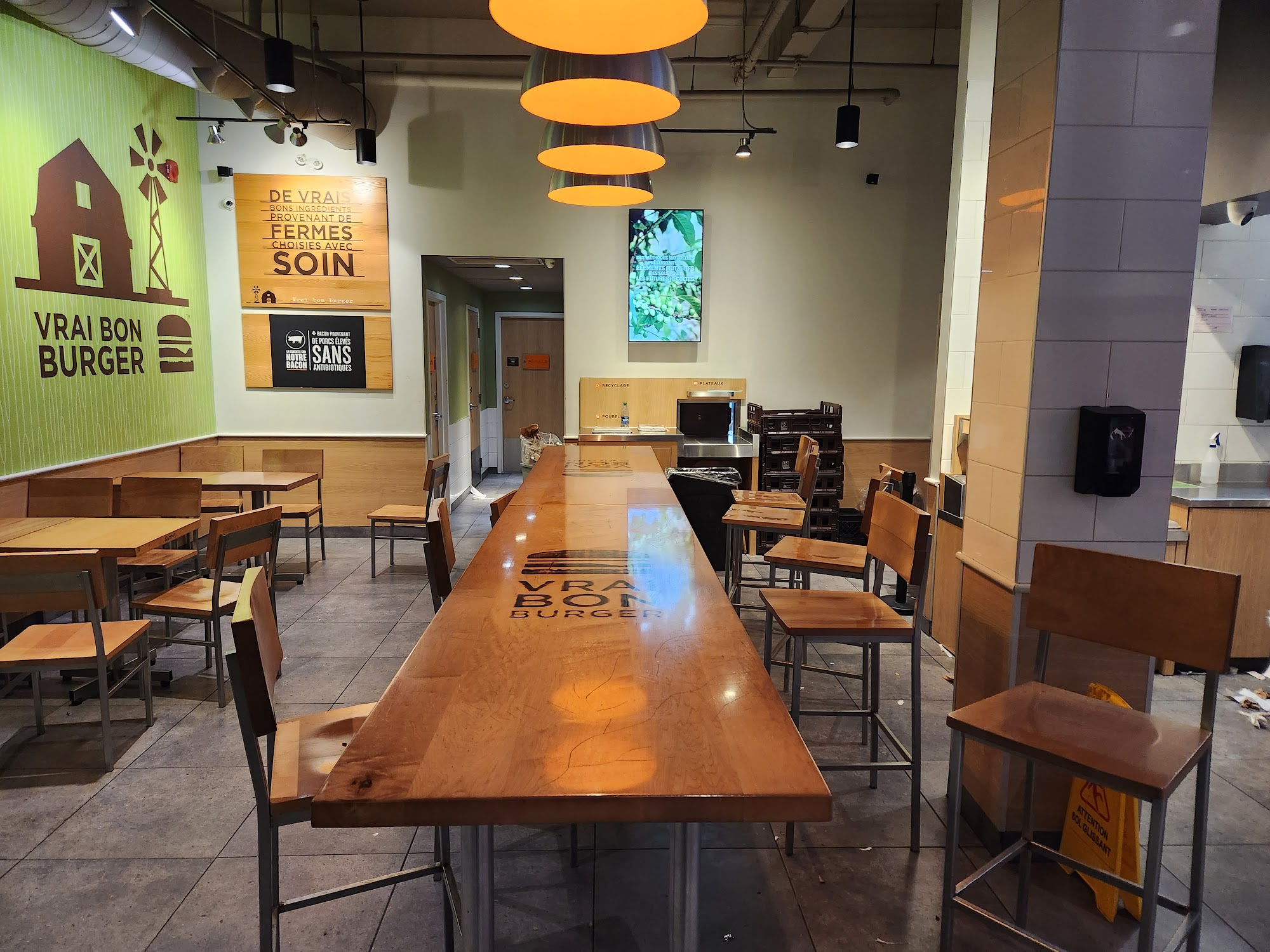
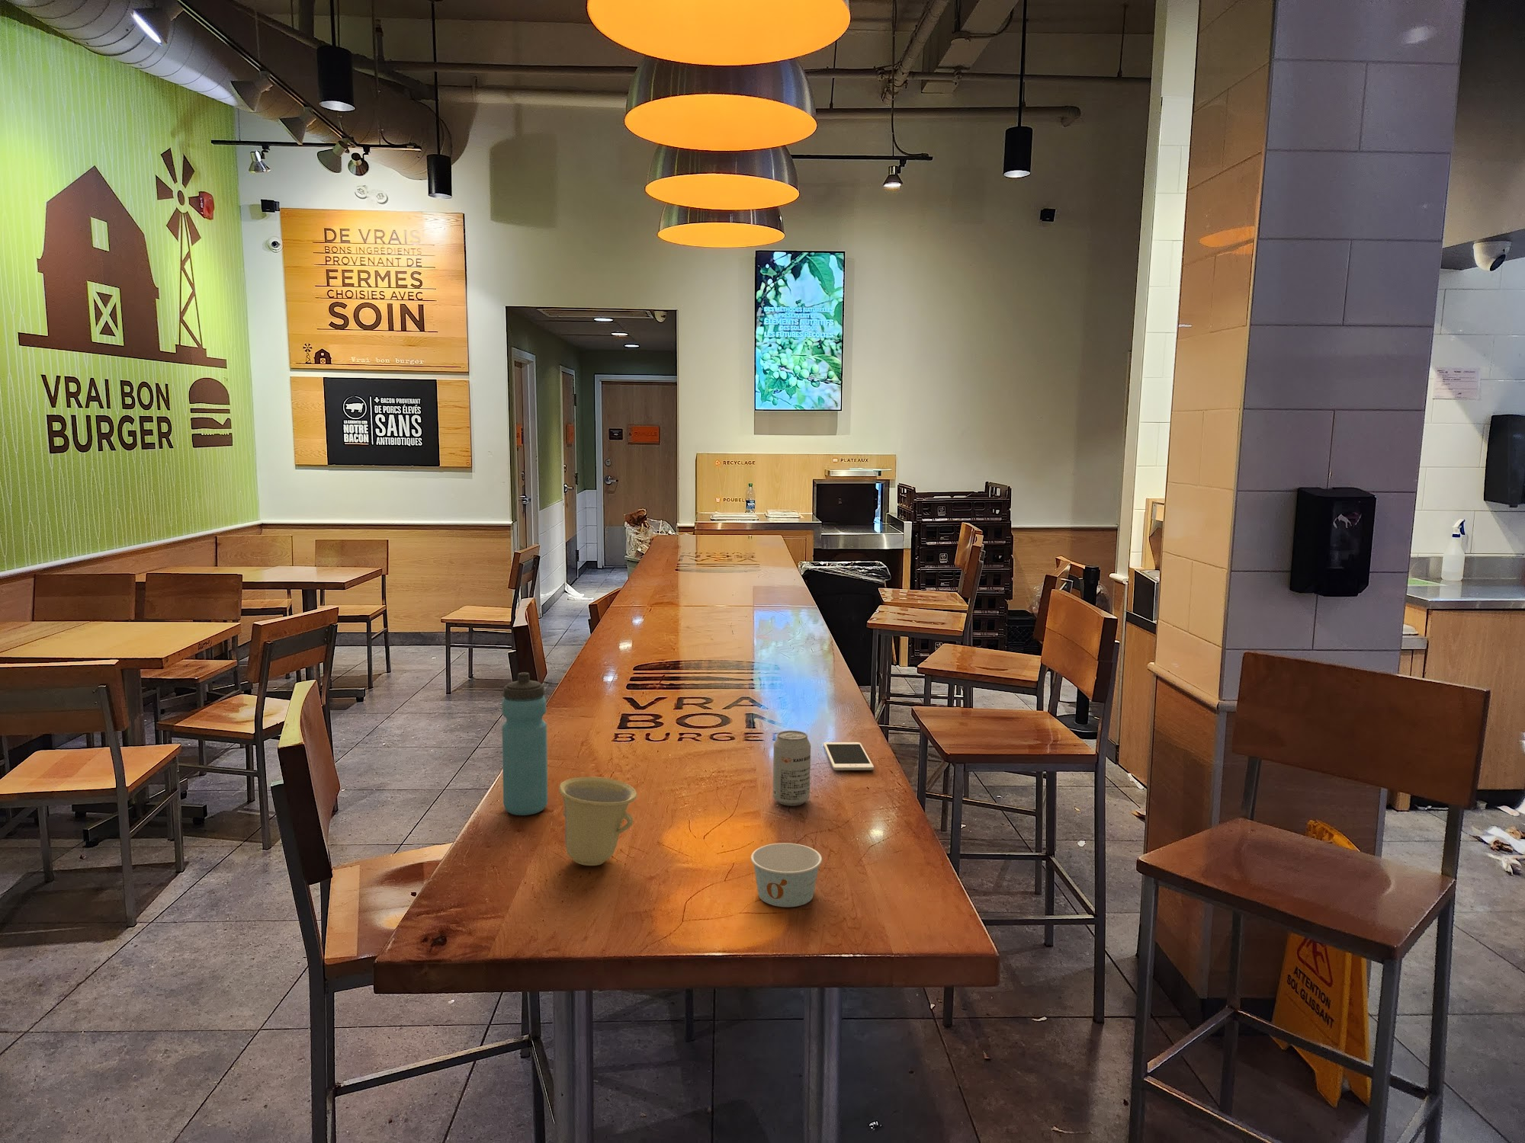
+ water bottle [501,671,549,816]
+ paper cup [750,842,823,908]
+ cell phone [823,742,874,771]
+ beverage can [772,730,812,806]
+ cup [558,776,638,867]
